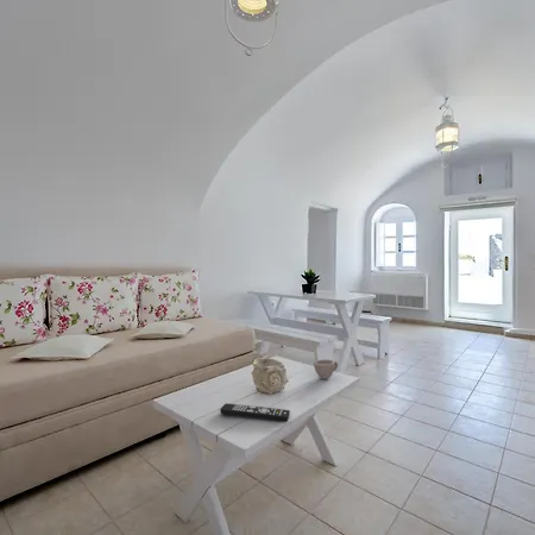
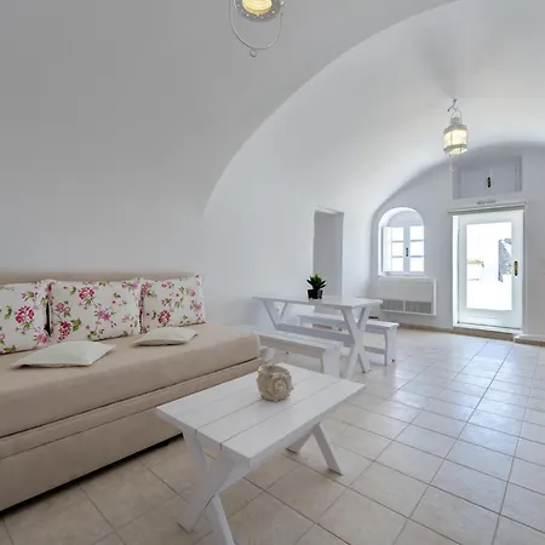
- cup [313,359,339,380]
- remote control [219,402,291,423]
